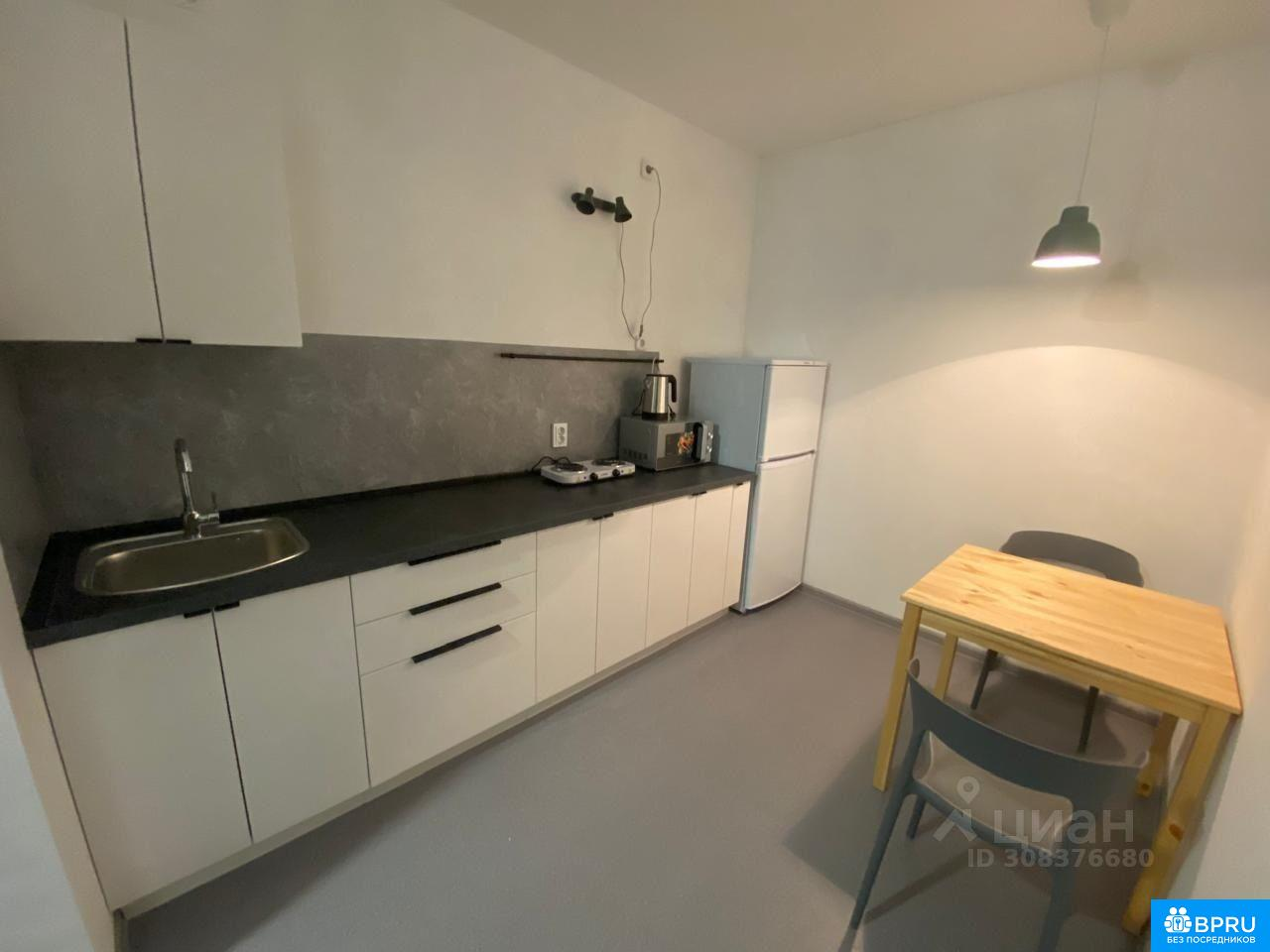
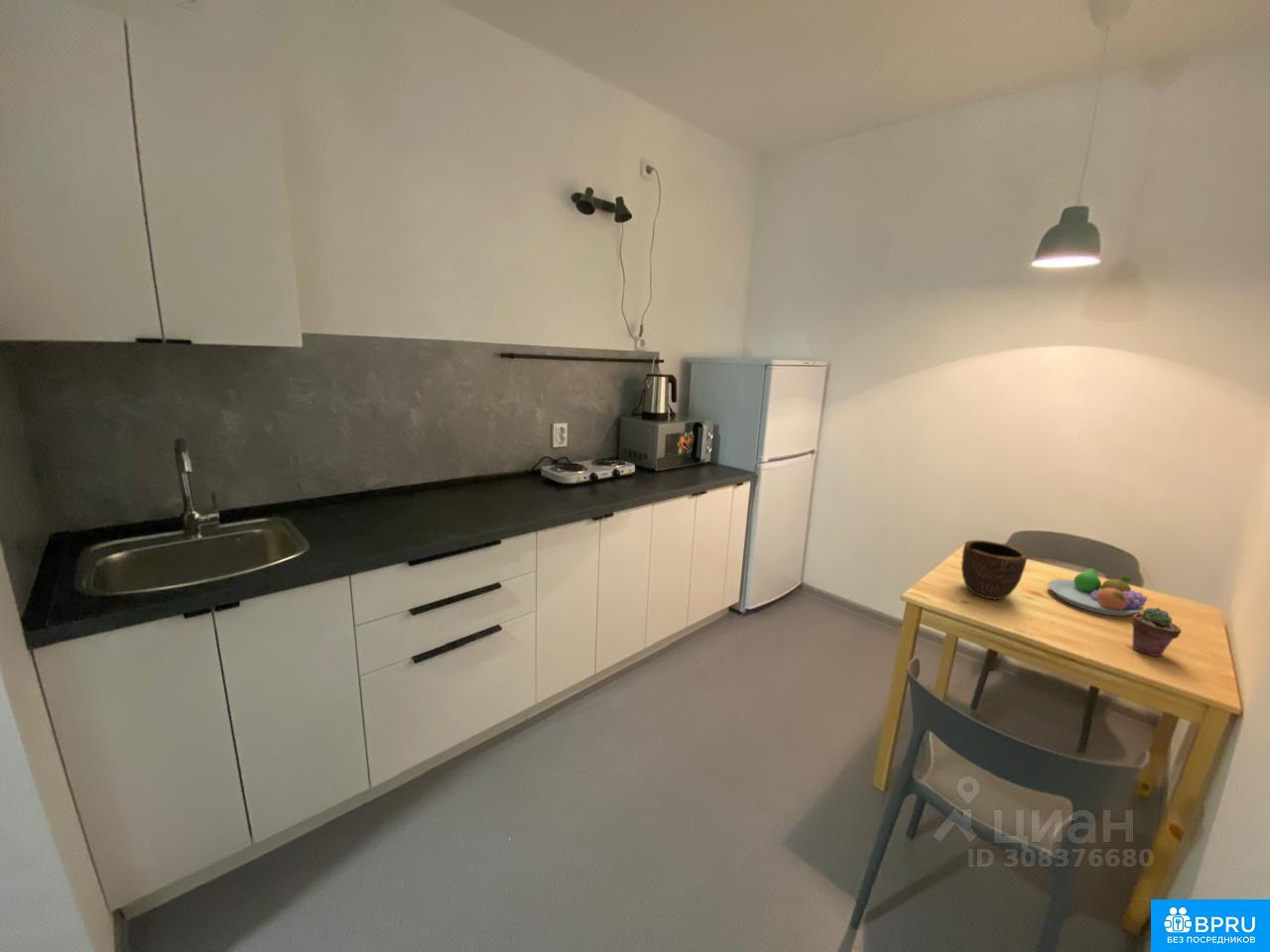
+ bowl [960,539,1028,600]
+ potted succulent [1130,607,1183,657]
+ fruit bowl [1047,567,1149,617]
